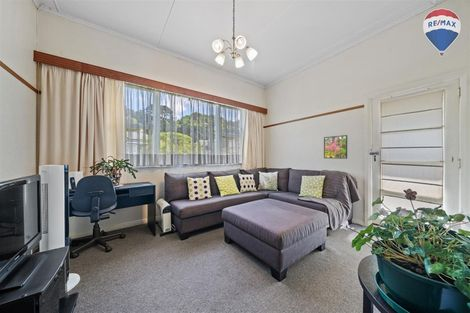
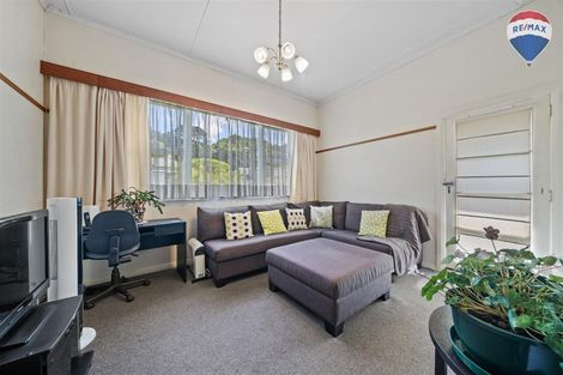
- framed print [323,134,348,160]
